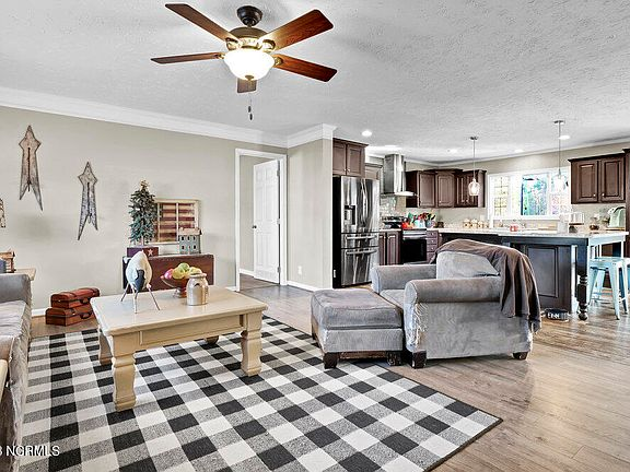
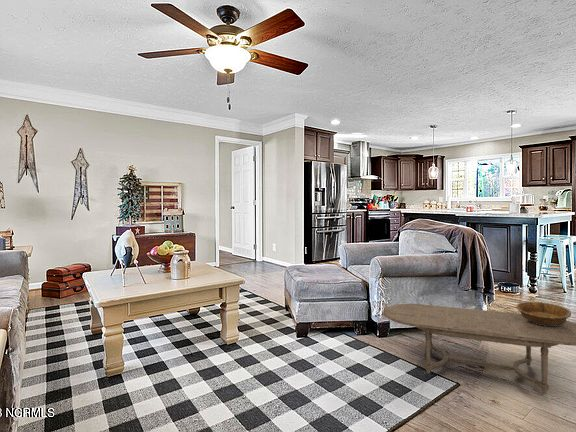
+ coffee table [382,303,576,395]
+ decorative bowl [515,301,572,326]
